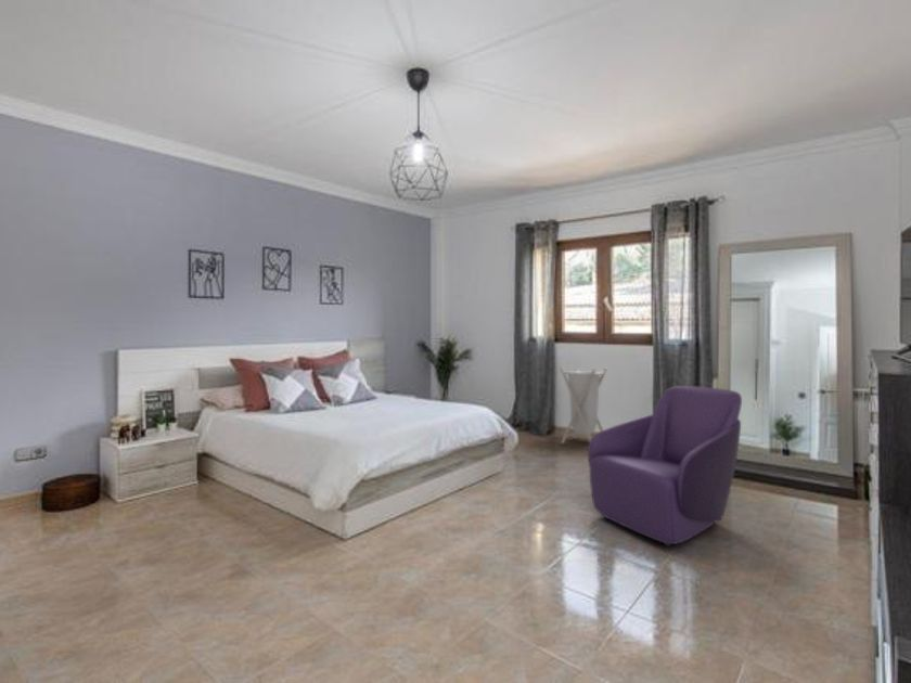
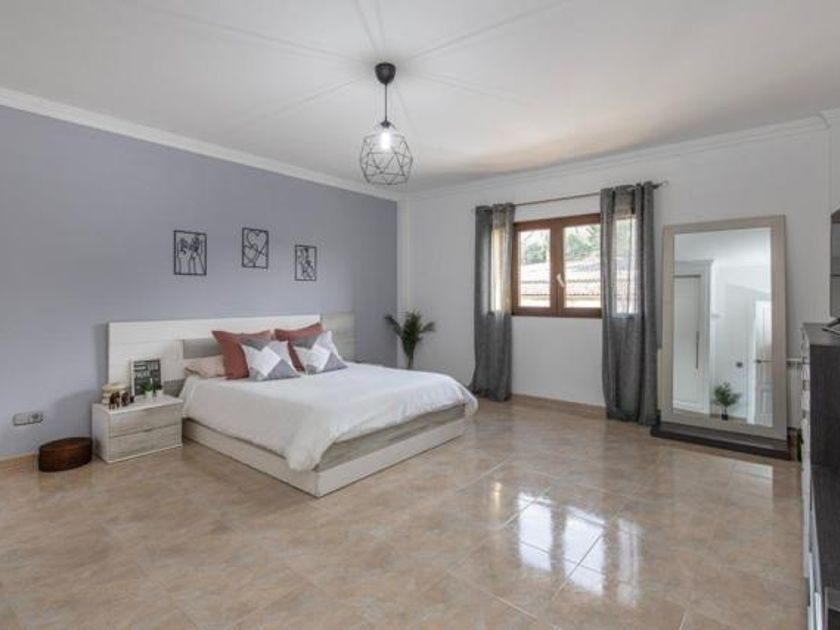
- armchair [587,385,743,547]
- laundry hamper [560,366,608,444]
